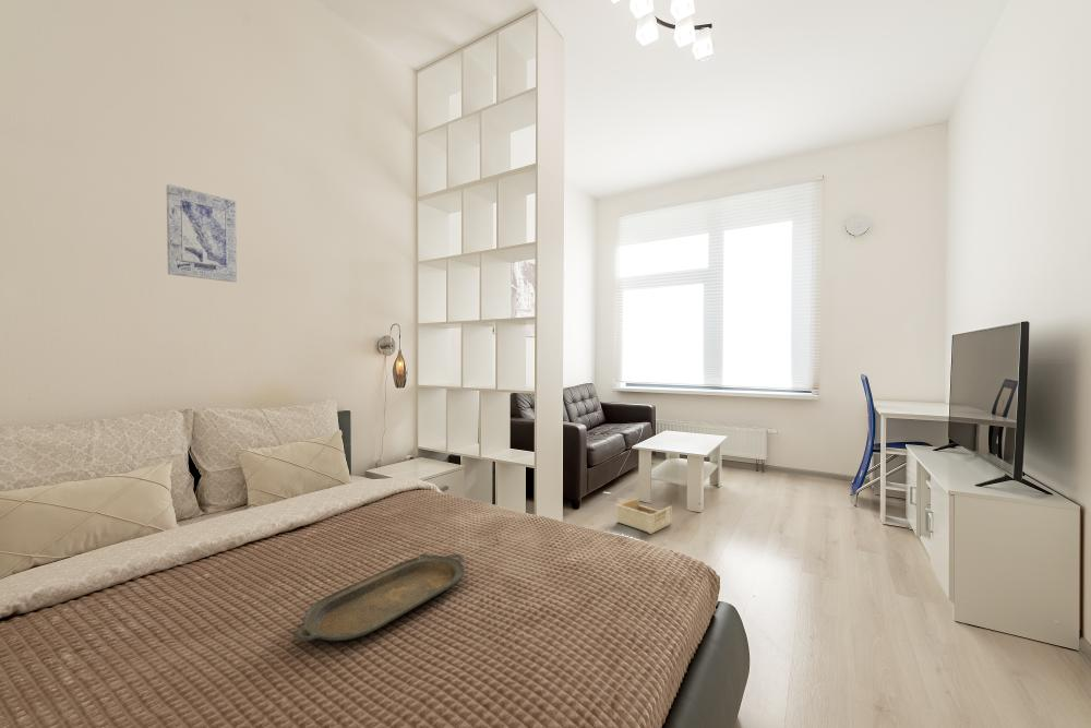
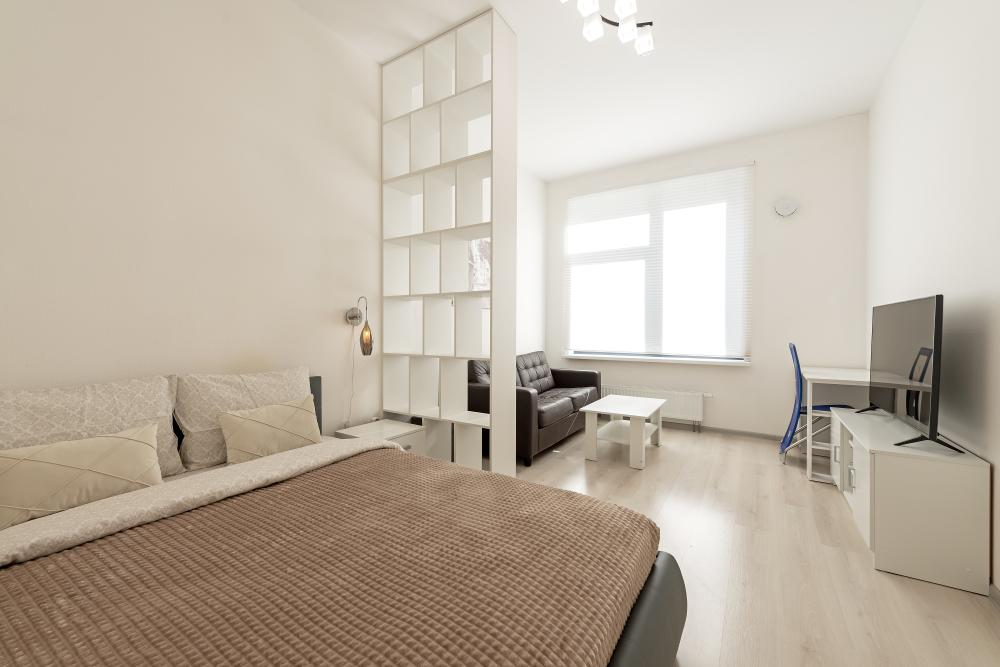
- serving tray [292,552,466,642]
- storage bin [614,496,673,535]
- wall art [166,183,238,283]
